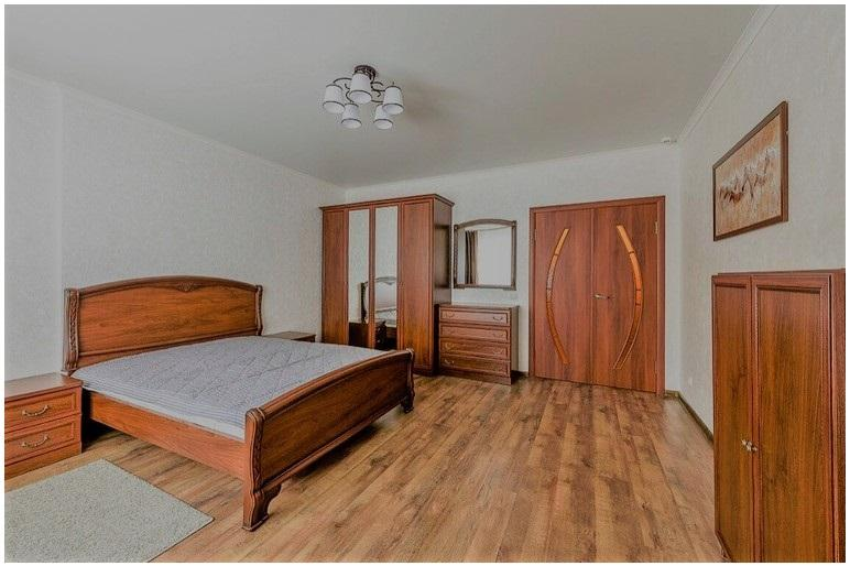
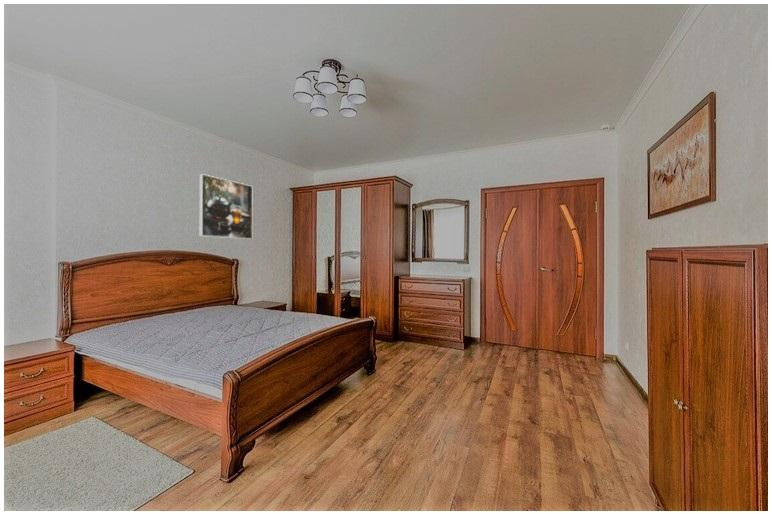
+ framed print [199,173,253,240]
